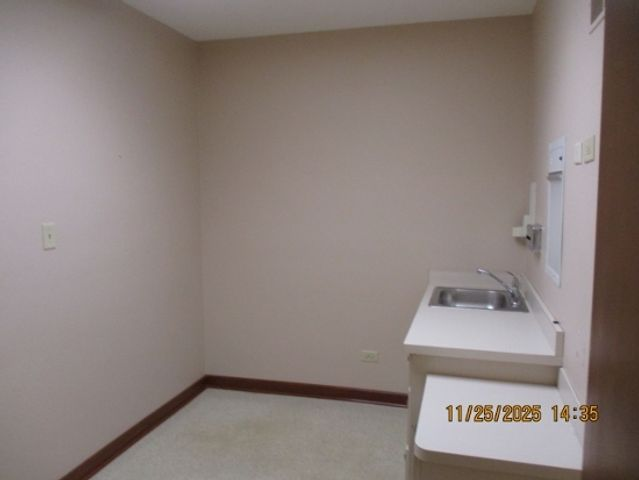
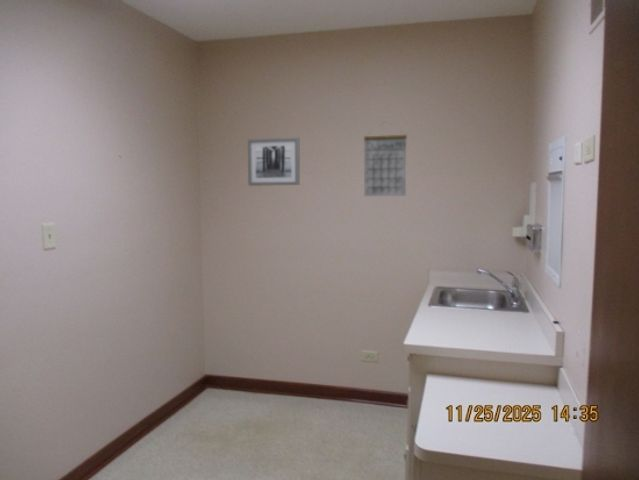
+ calendar [363,120,408,197]
+ wall art [247,136,301,187]
